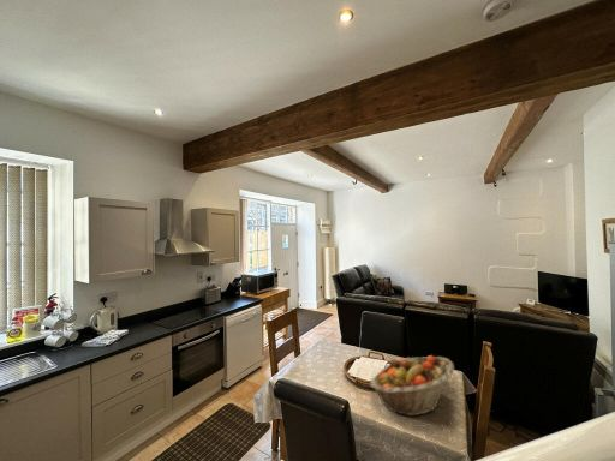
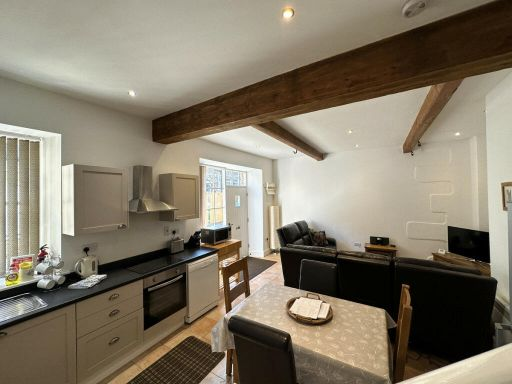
- fruit basket [369,354,455,417]
